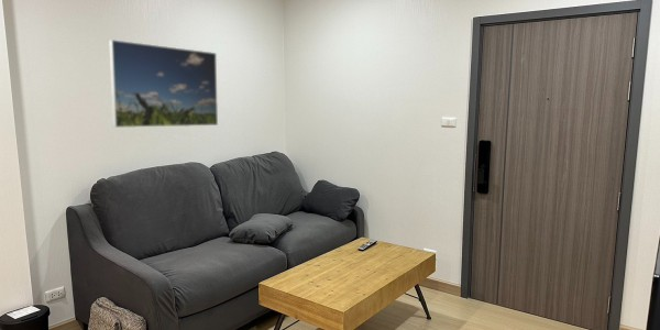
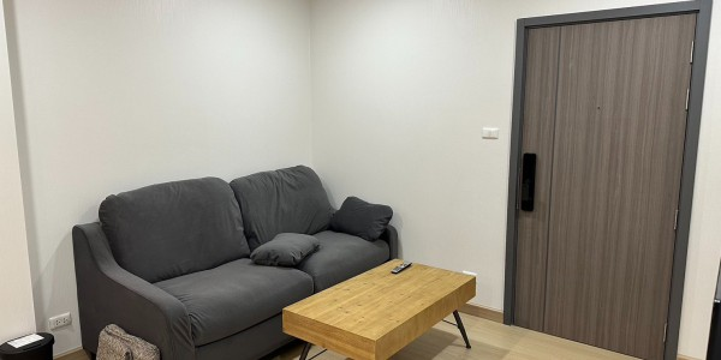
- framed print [108,38,219,129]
